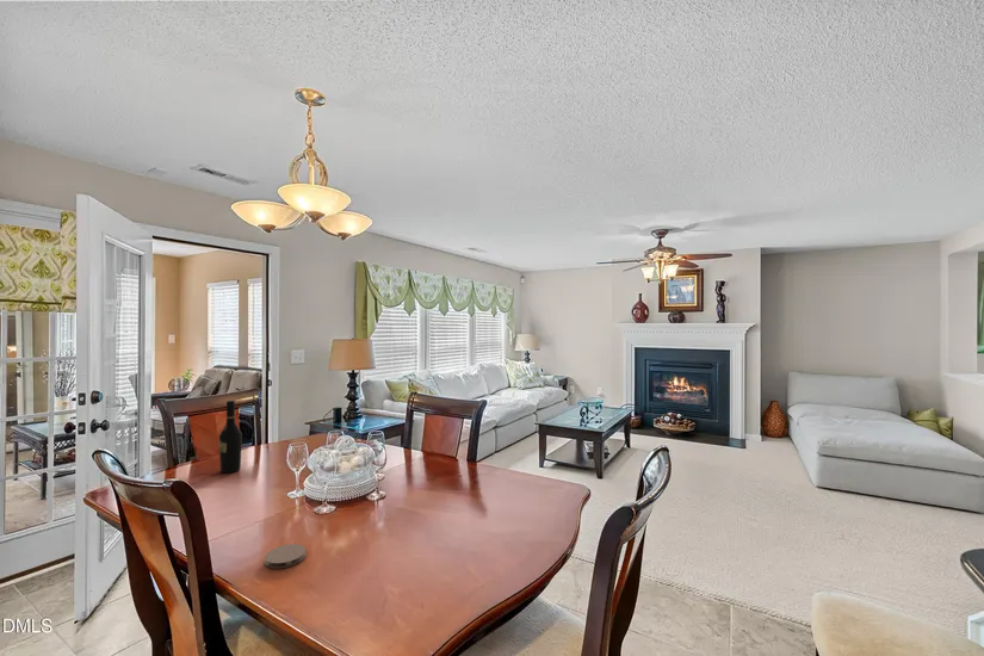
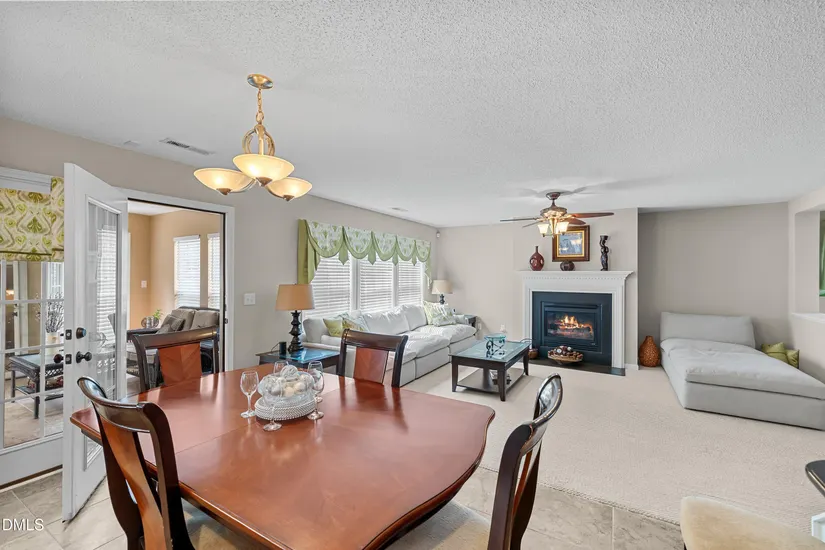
- wine bottle [218,400,243,474]
- coaster [264,543,307,570]
